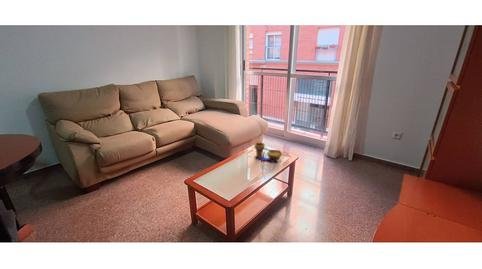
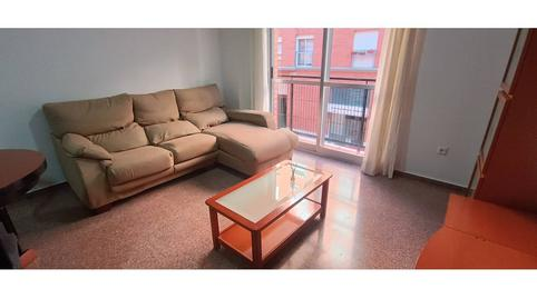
- decorative bowl [253,141,283,164]
